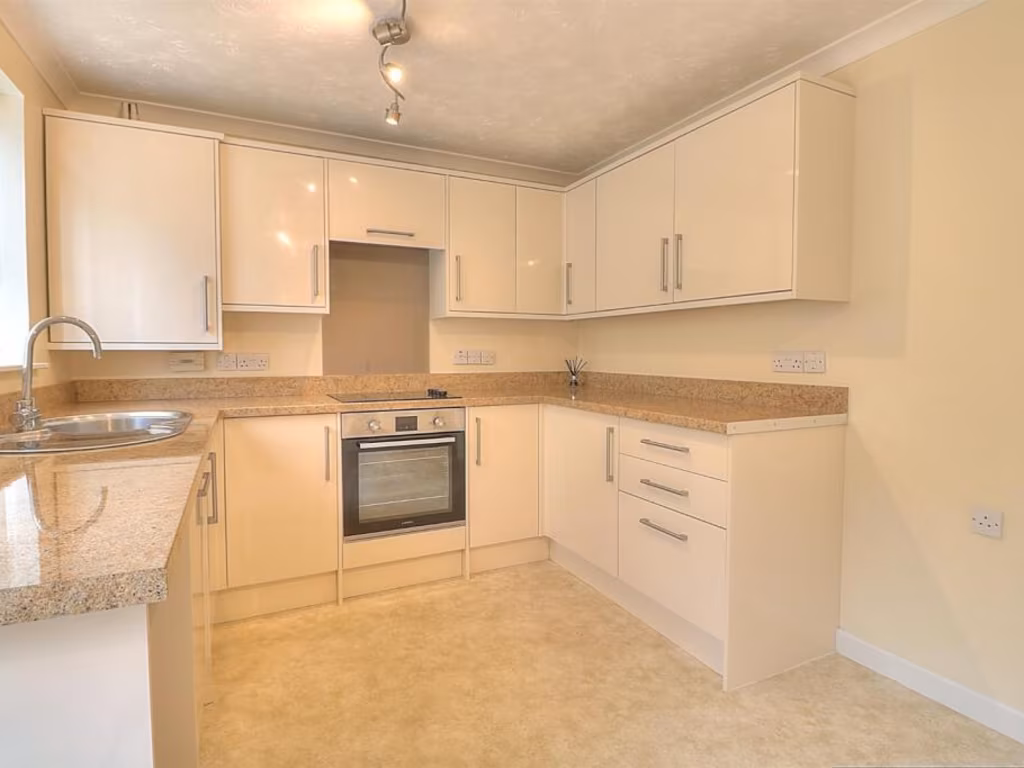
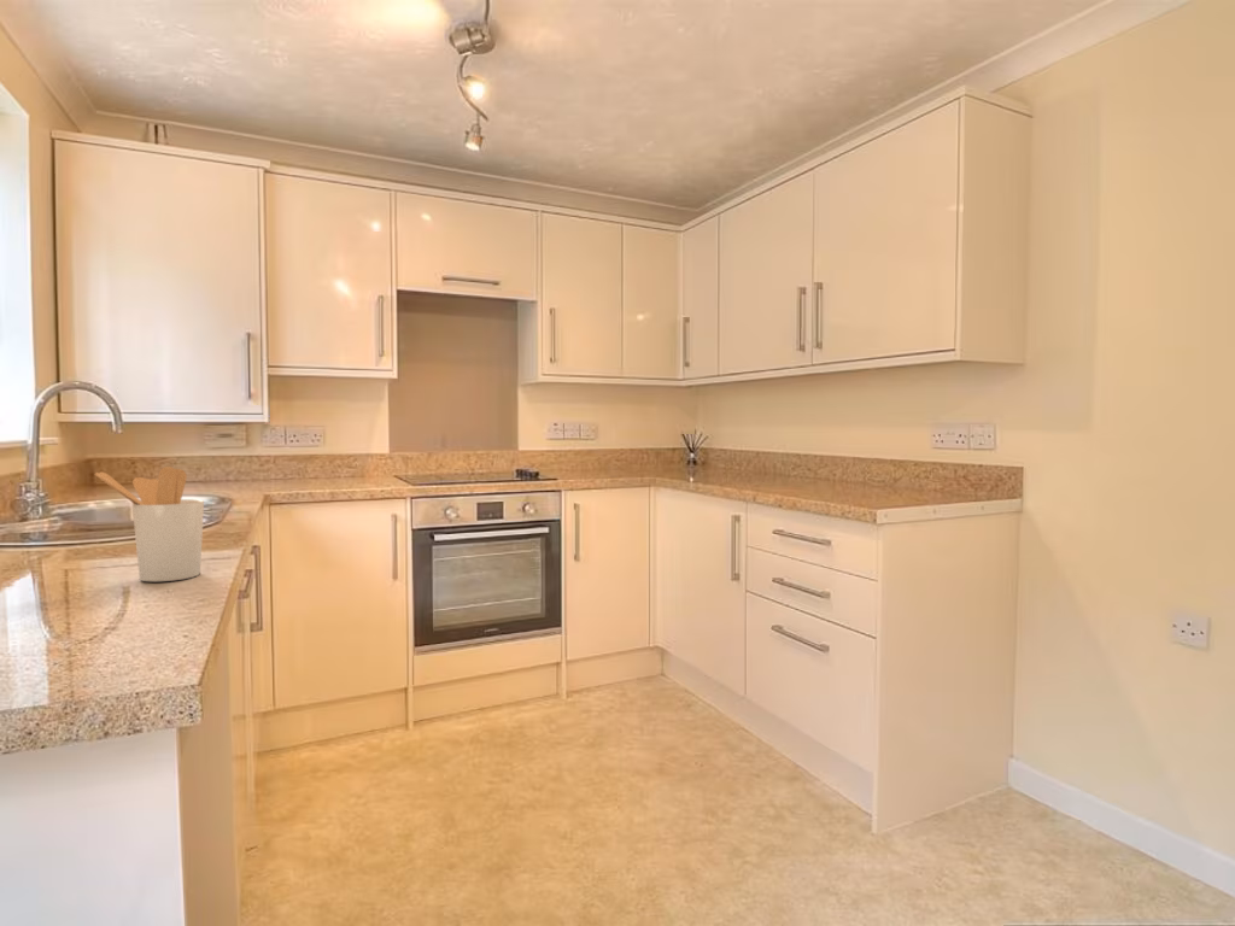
+ utensil holder [93,465,205,582]
